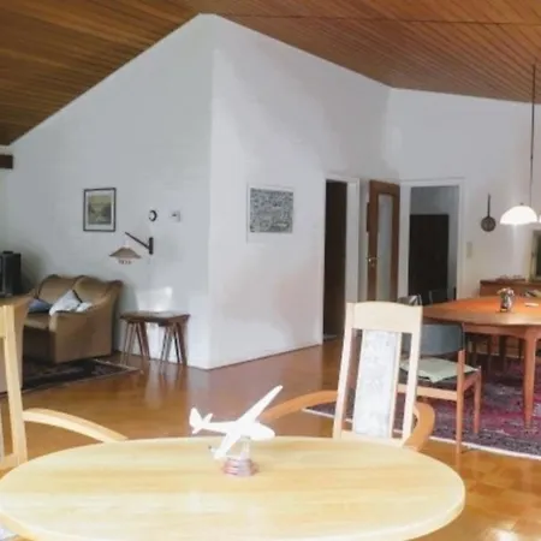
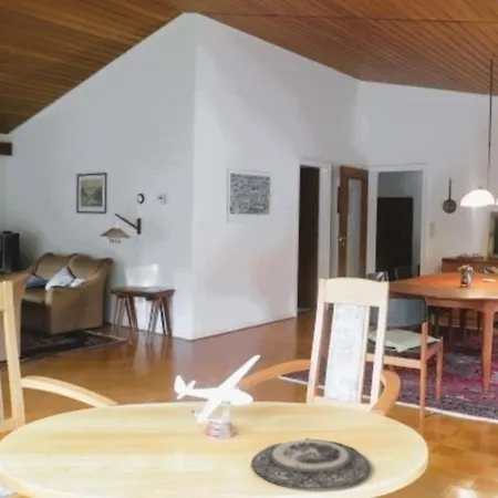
+ plate [250,437,372,491]
